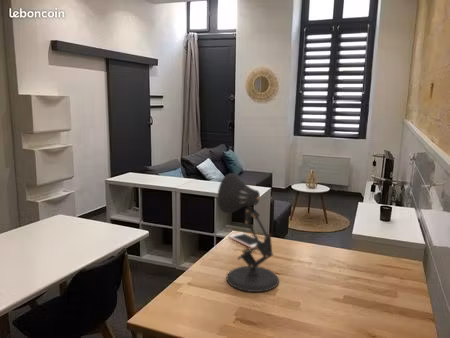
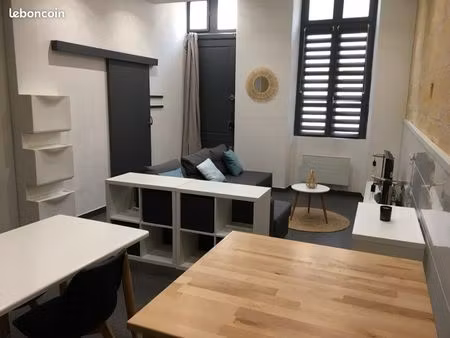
- desk lamp [217,172,280,293]
- cell phone [227,231,264,248]
